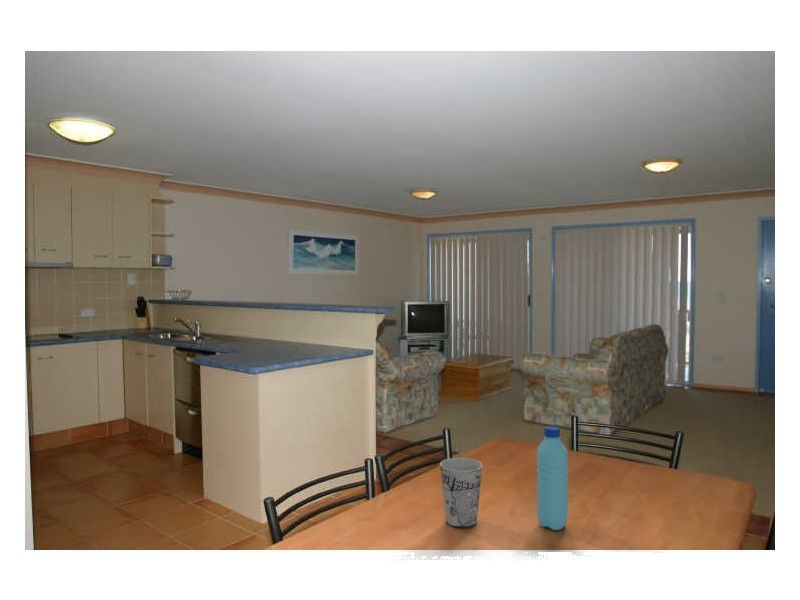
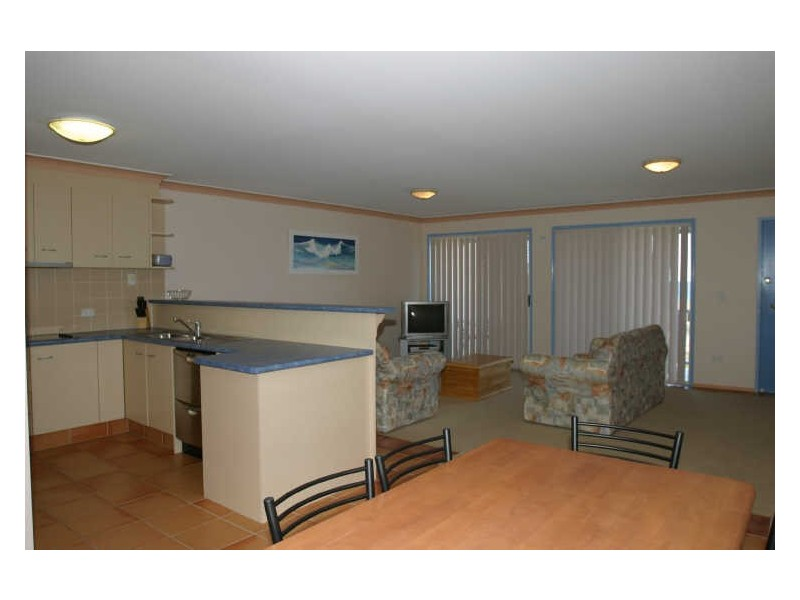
- water bottle [536,425,569,531]
- cup [439,457,483,529]
